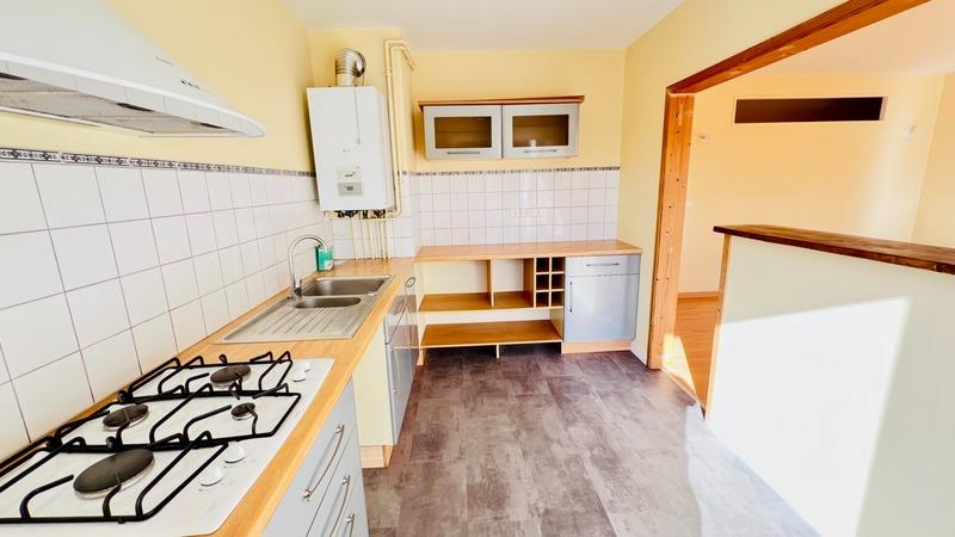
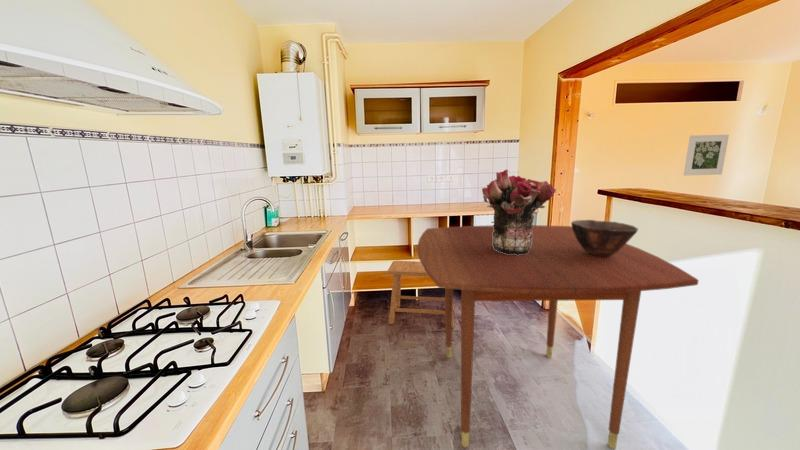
+ dining table [417,224,699,450]
+ bouquet [481,168,557,255]
+ bowl [570,219,639,257]
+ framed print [683,134,730,177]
+ stool [386,260,455,329]
